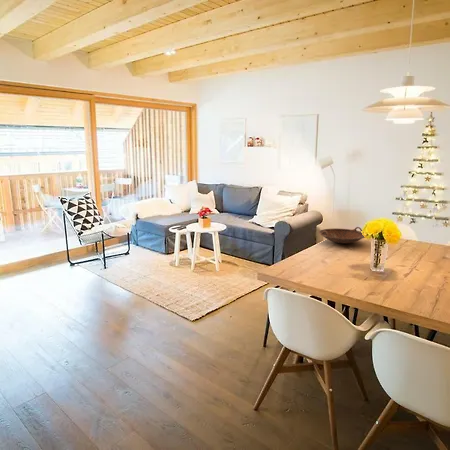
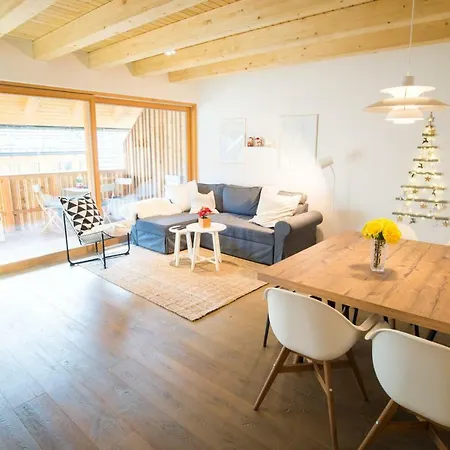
- bowl [318,226,366,244]
